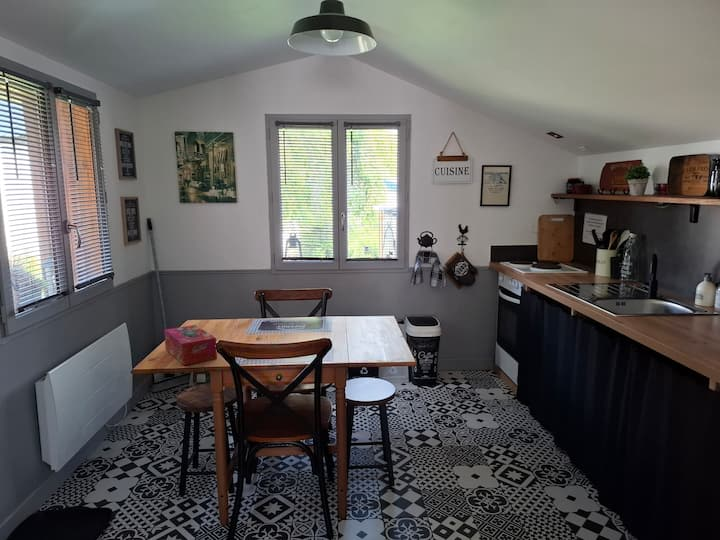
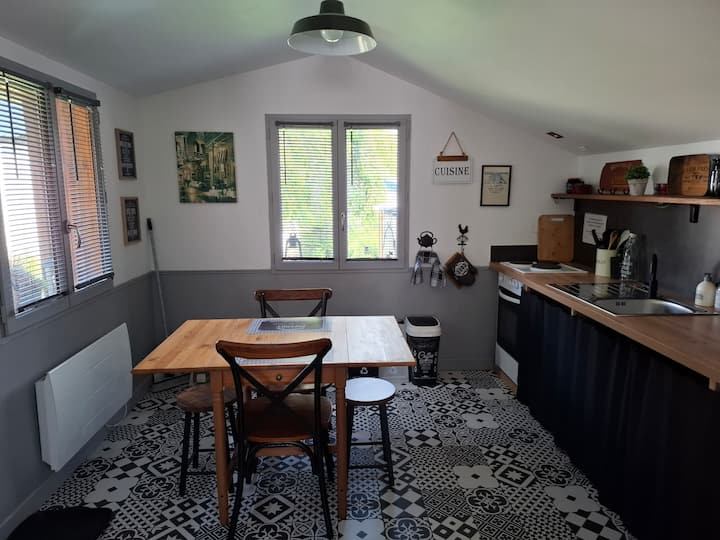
- tissue box [163,324,218,366]
